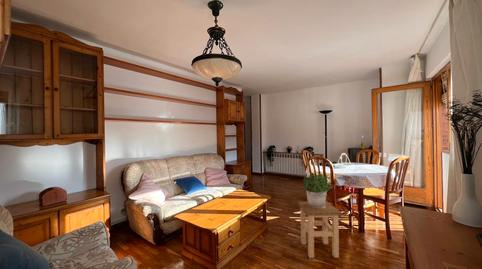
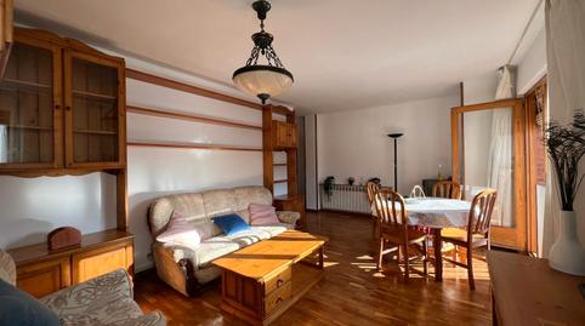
- potted plant [302,171,333,209]
- stool [297,200,342,259]
